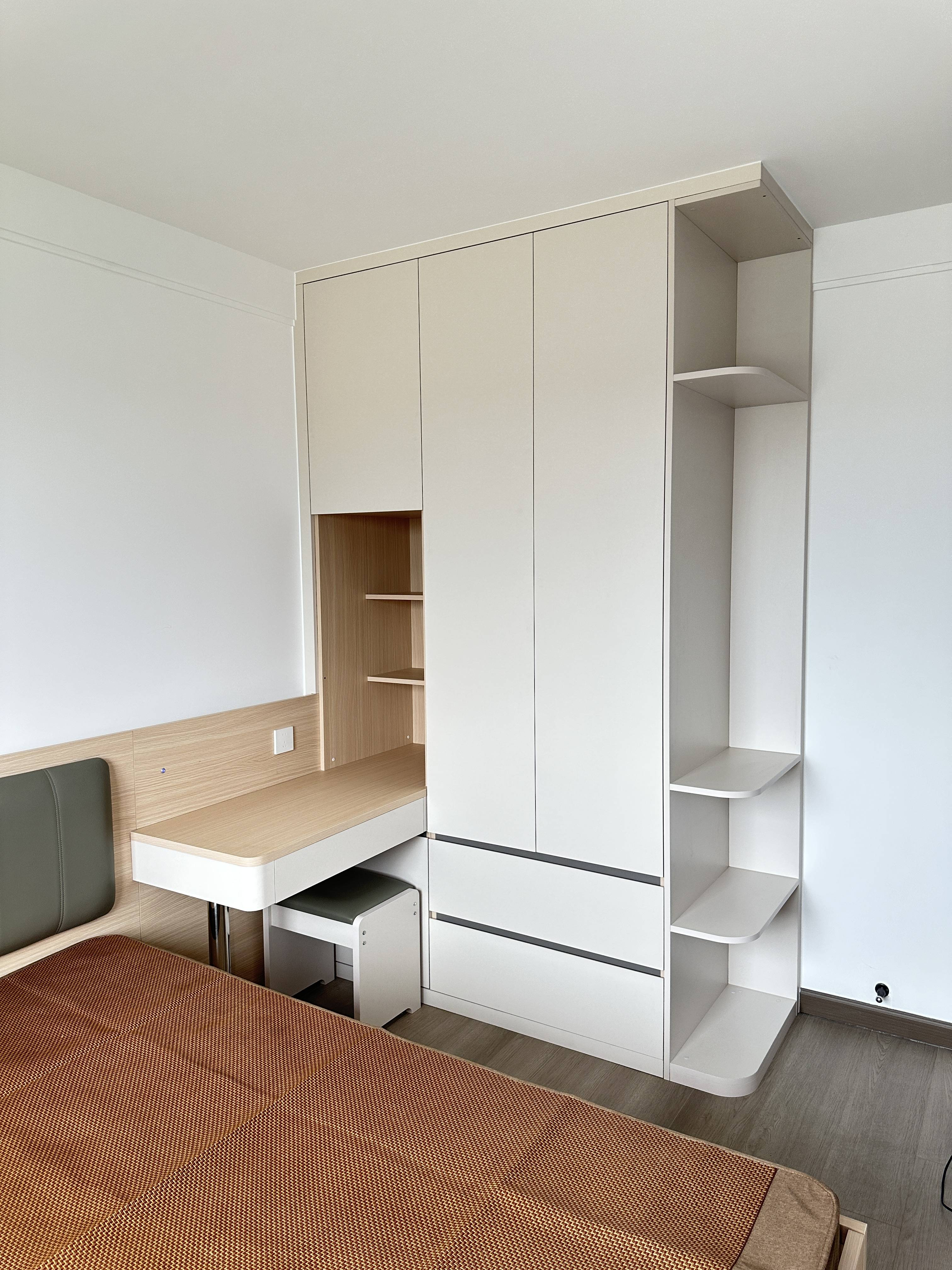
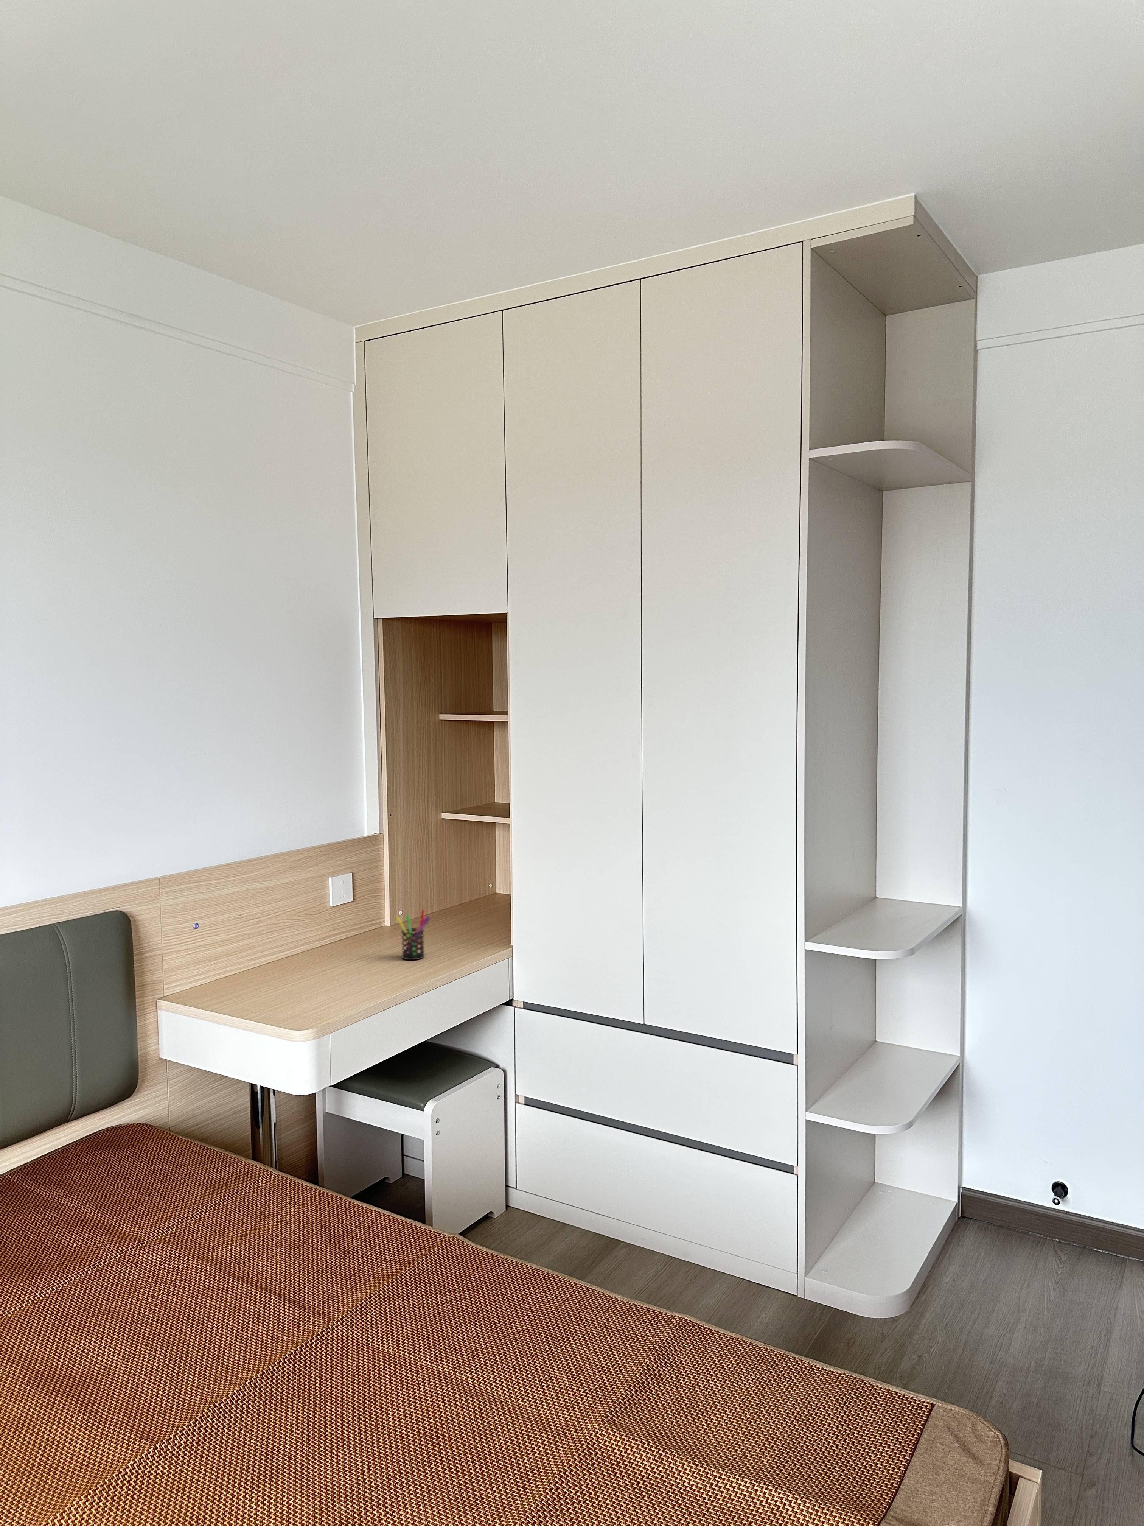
+ pen holder [395,910,430,960]
